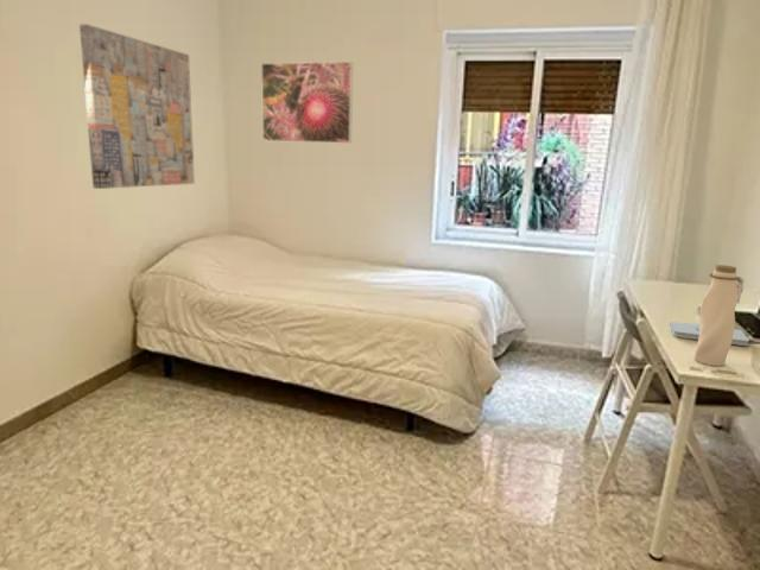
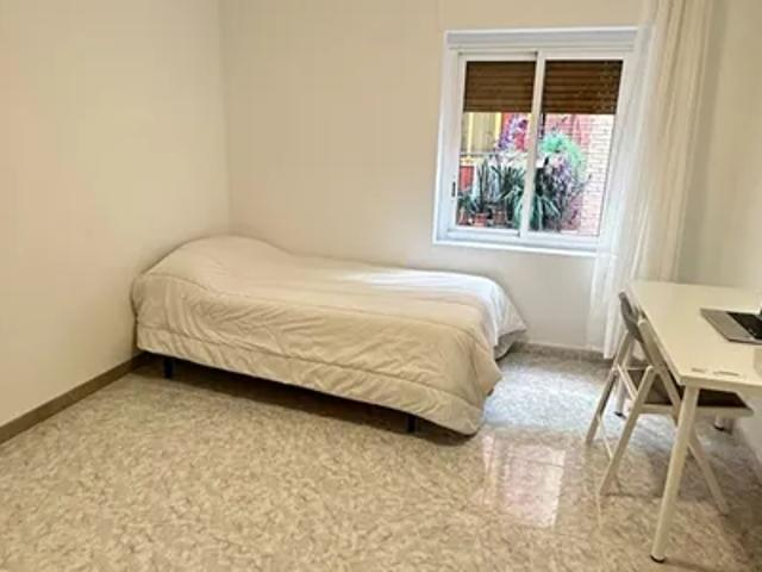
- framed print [260,61,354,145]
- wall art [78,23,196,190]
- notepad [669,321,750,347]
- water bottle [694,264,746,367]
